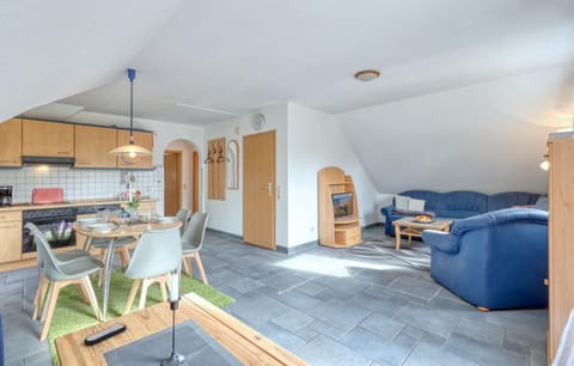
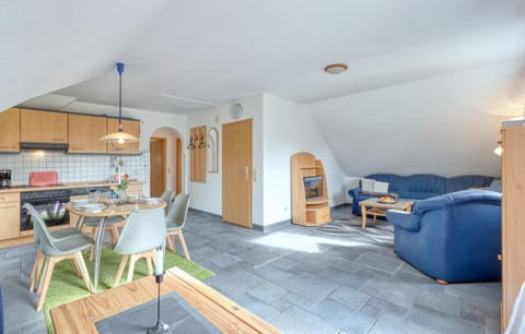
- remote control [83,322,128,347]
